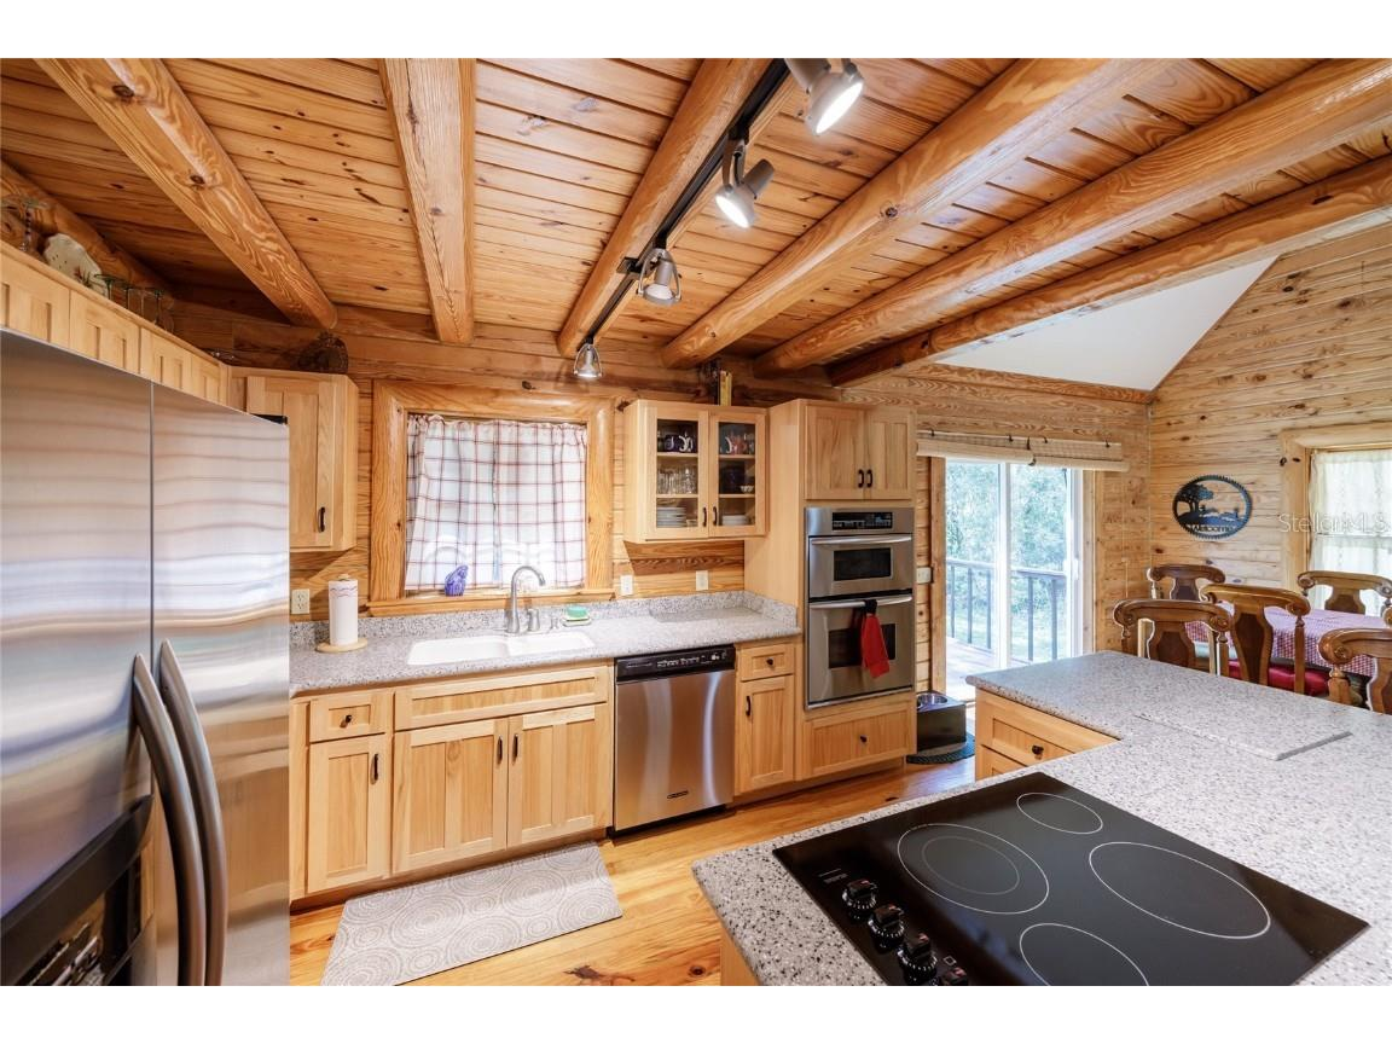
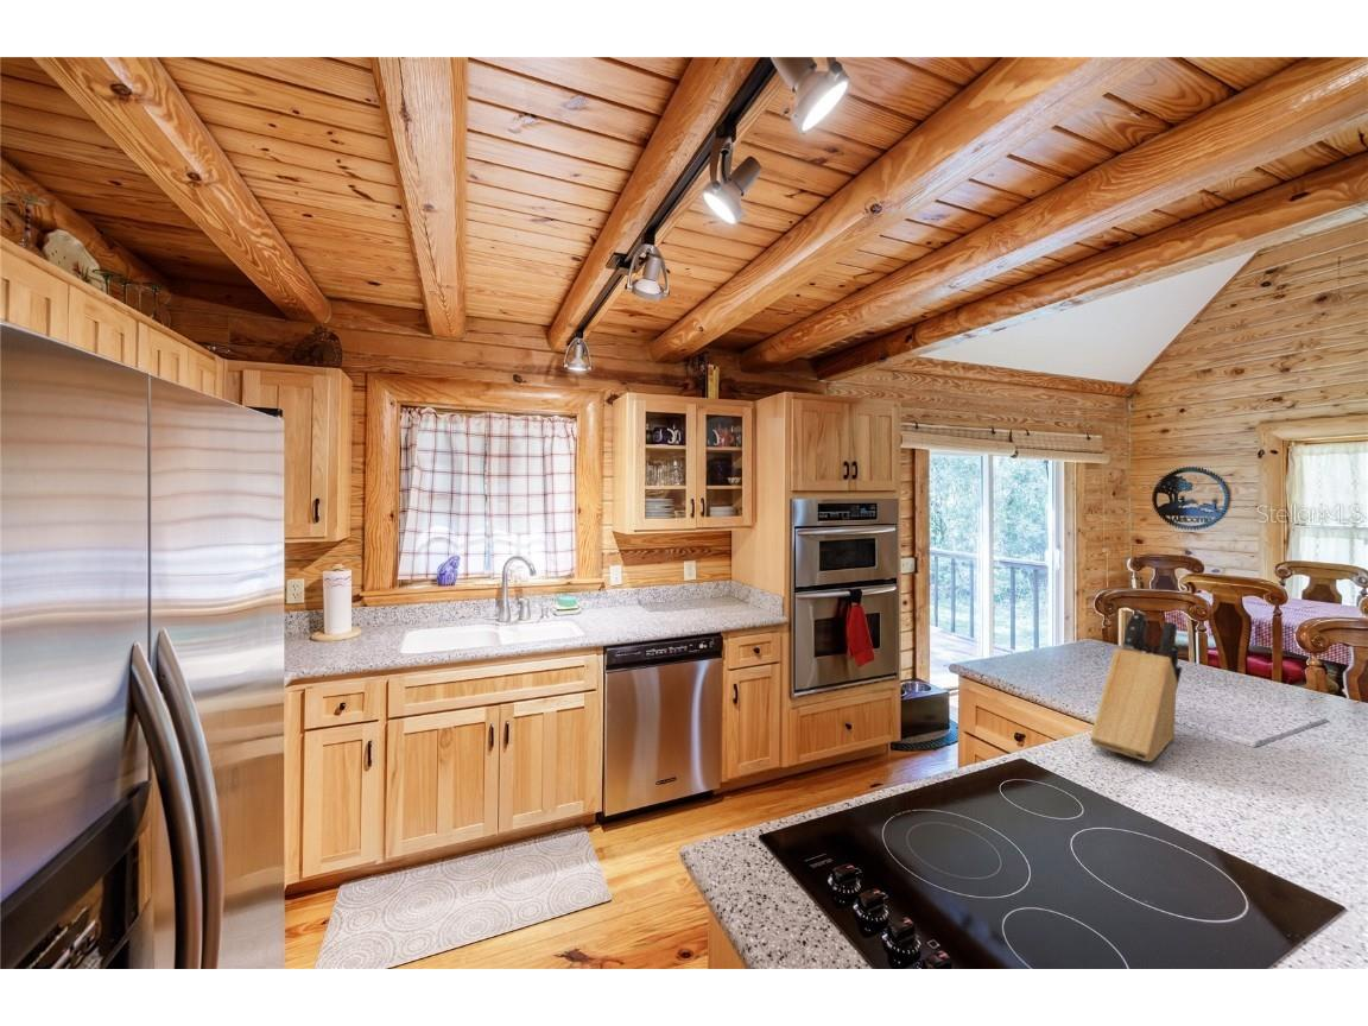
+ knife block [1089,609,1183,764]
